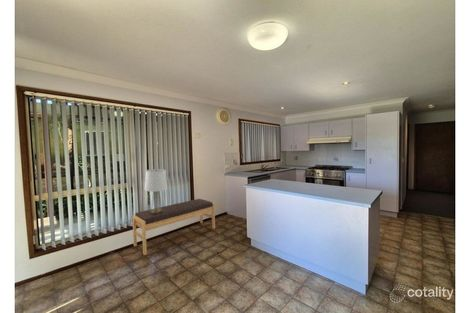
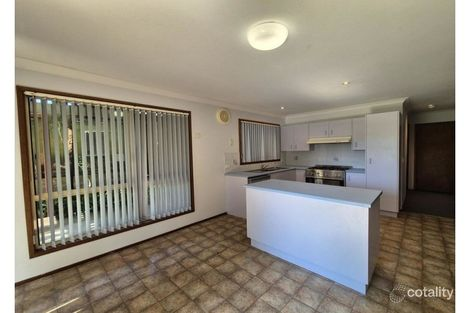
- lamp [144,168,168,214]
- bench [132,198,216,256]
